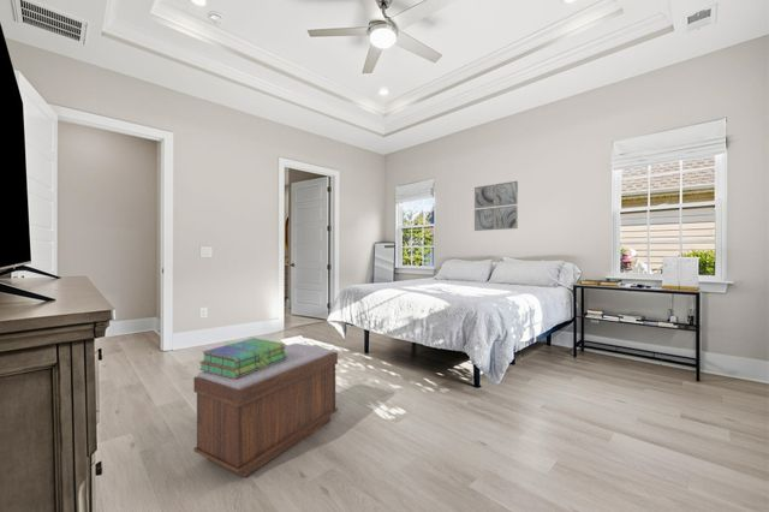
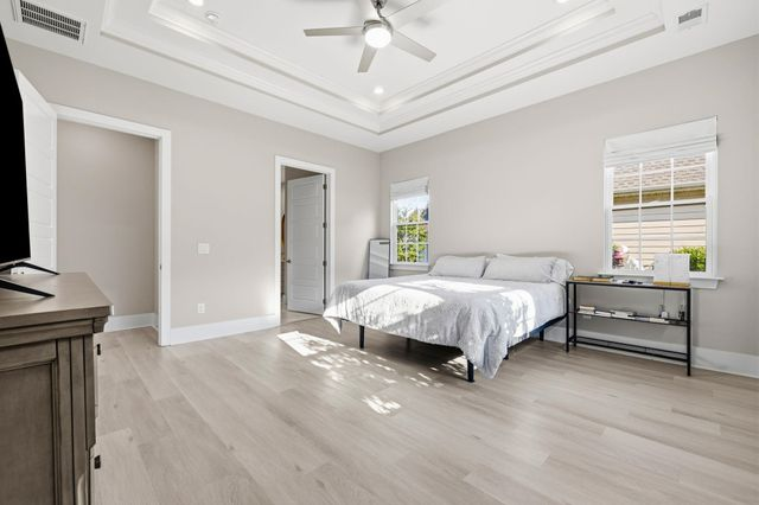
- wall art [473,180,519,232]
- stack of books [198,337,287,379]
- bench [192,343,339,478]
